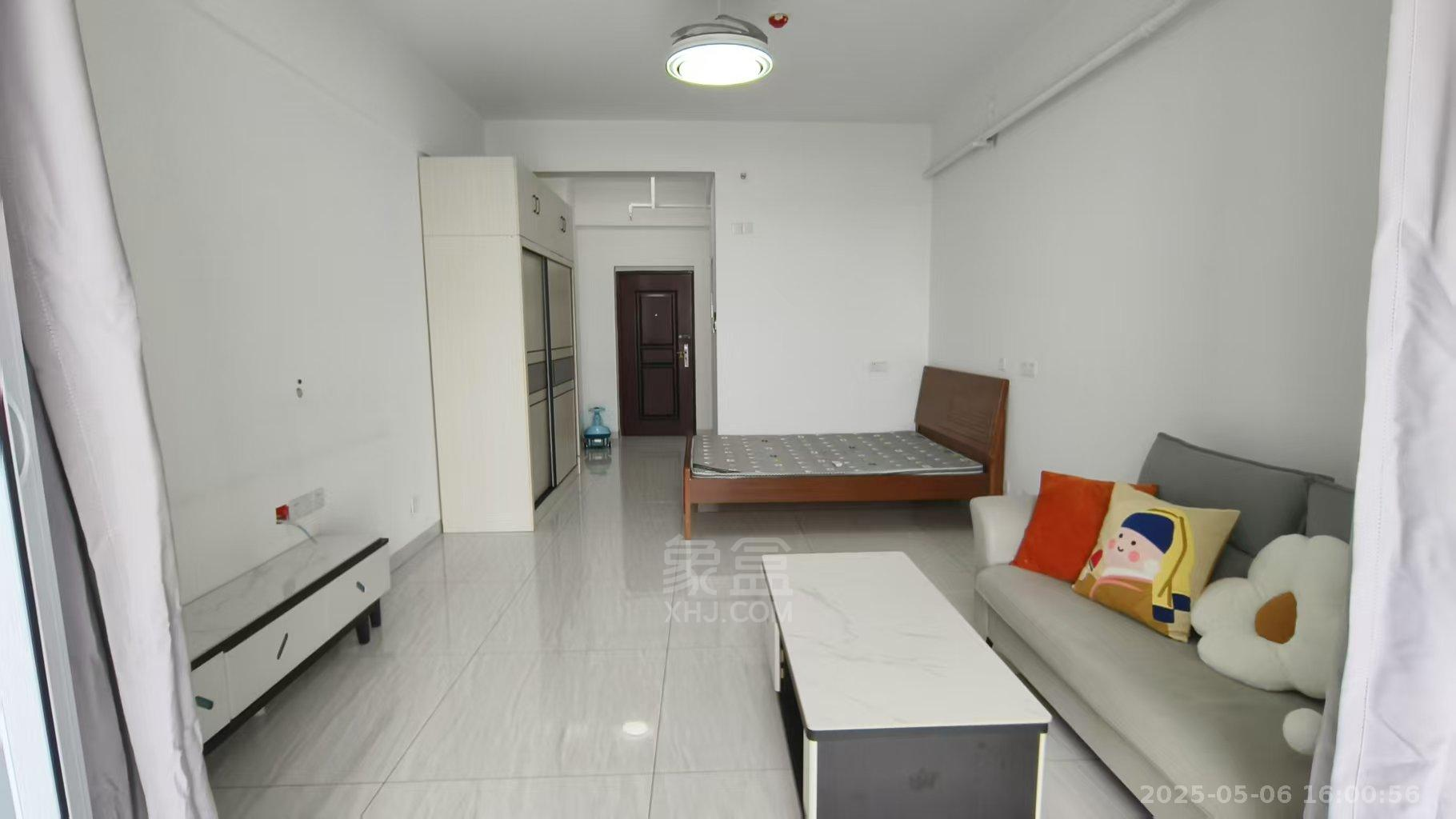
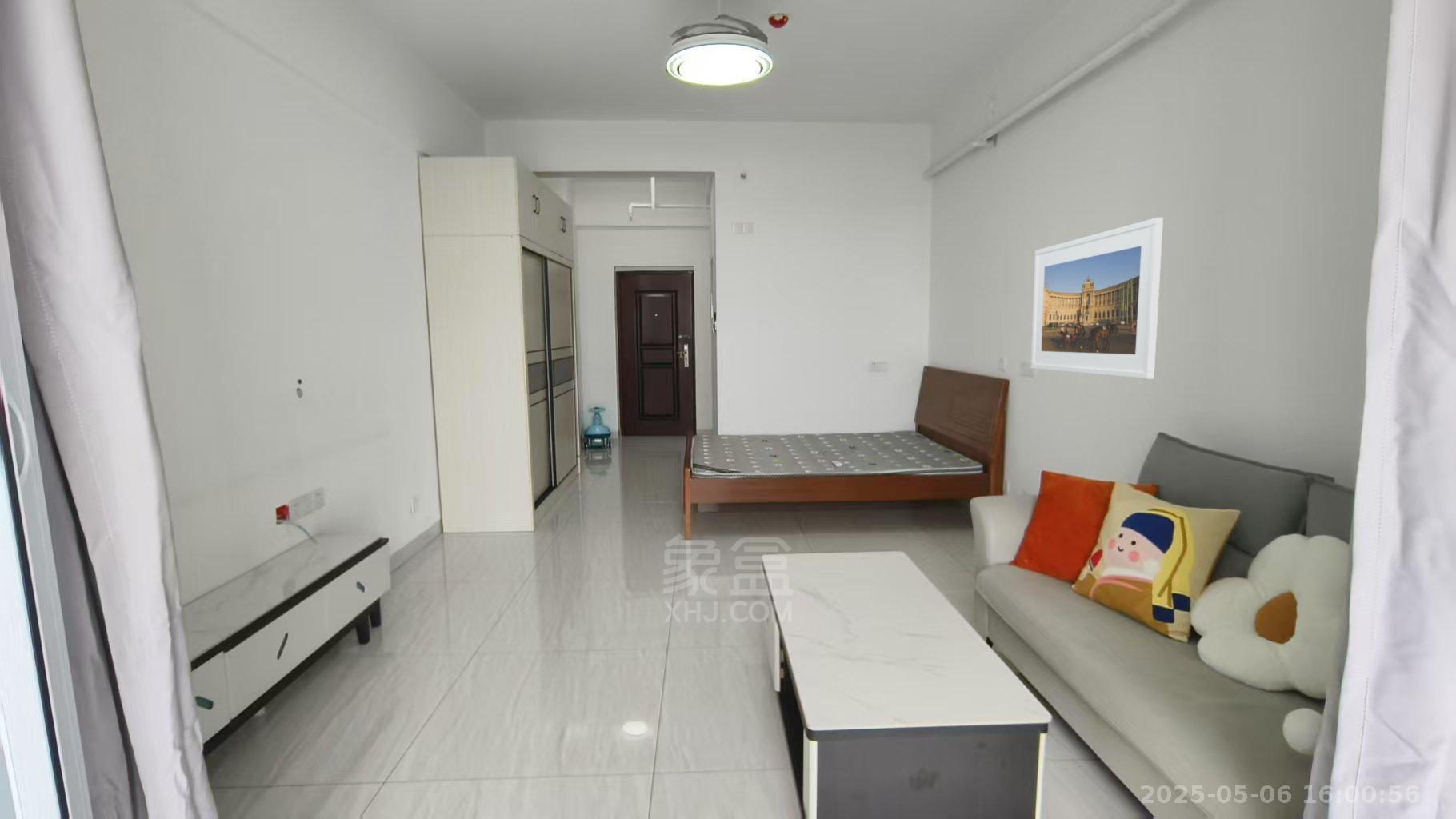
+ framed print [1030,217,1164,380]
